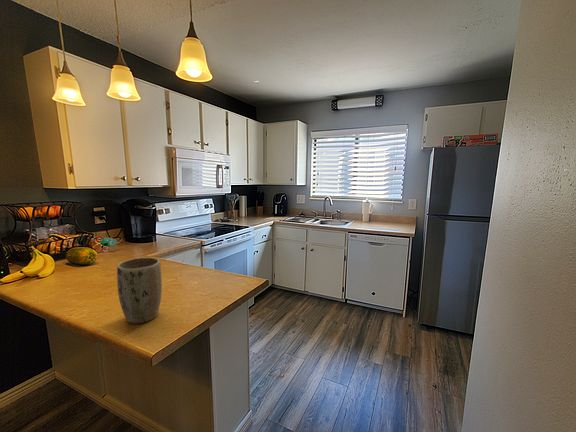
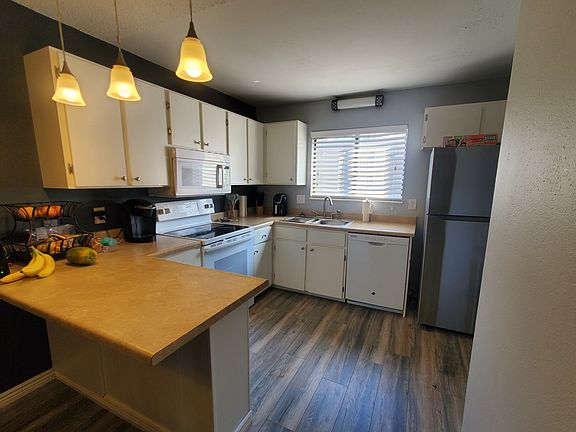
- plant pot [116,257,163,325]
